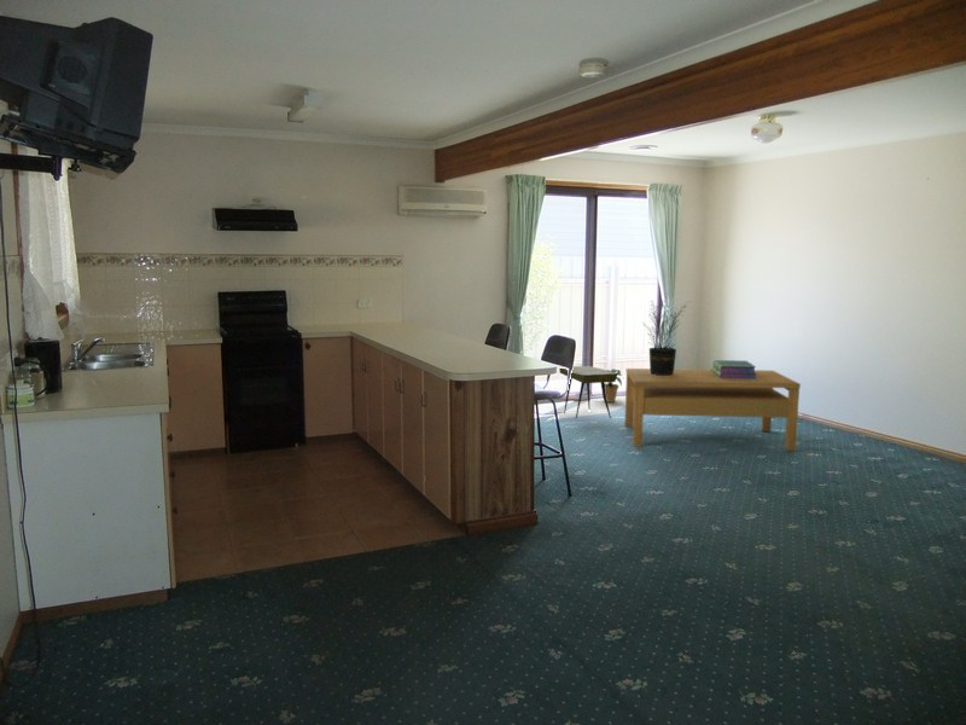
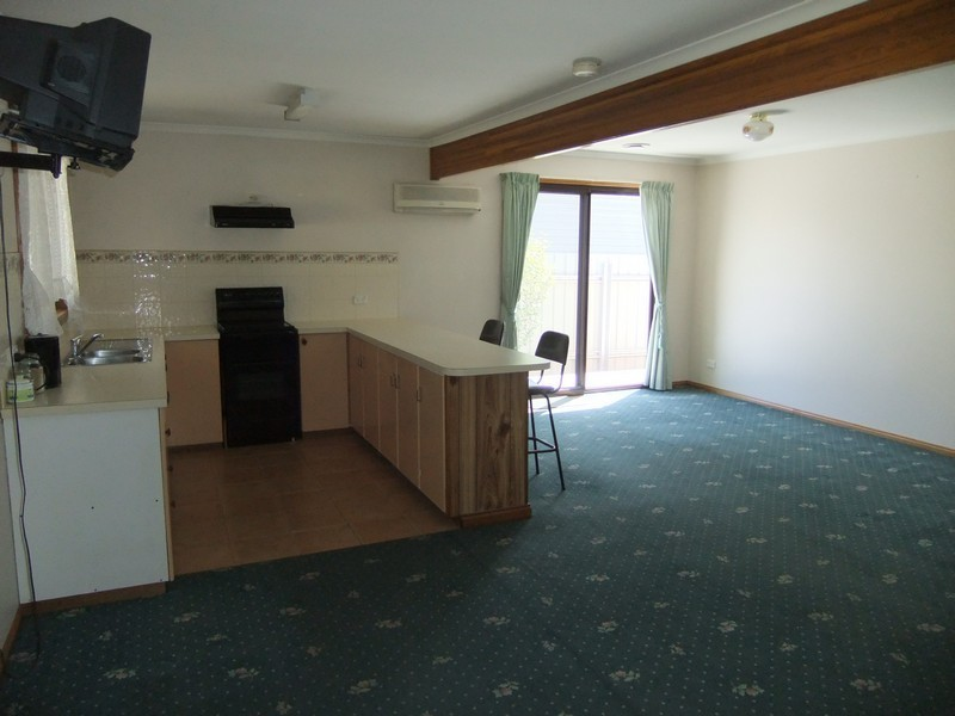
- potted plant [642,297,693,376]
- side table [558,365,618,419]
- coffee table [624,367,802,452]
- stack of books [710,359,757,379]
- potted plant [604,369,625,404]
